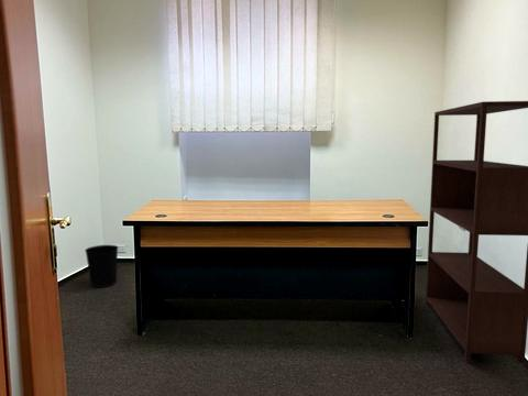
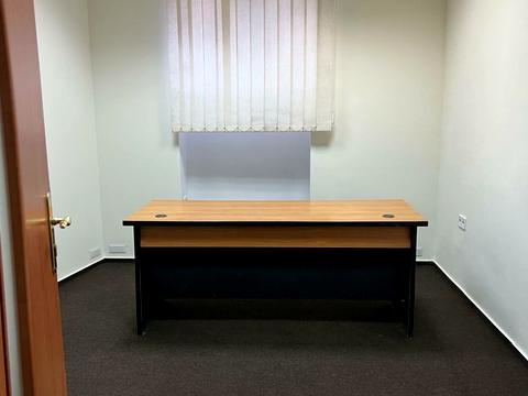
- bookshelf [425,100,528,364]
- wastebasket [84,244,119,288]
